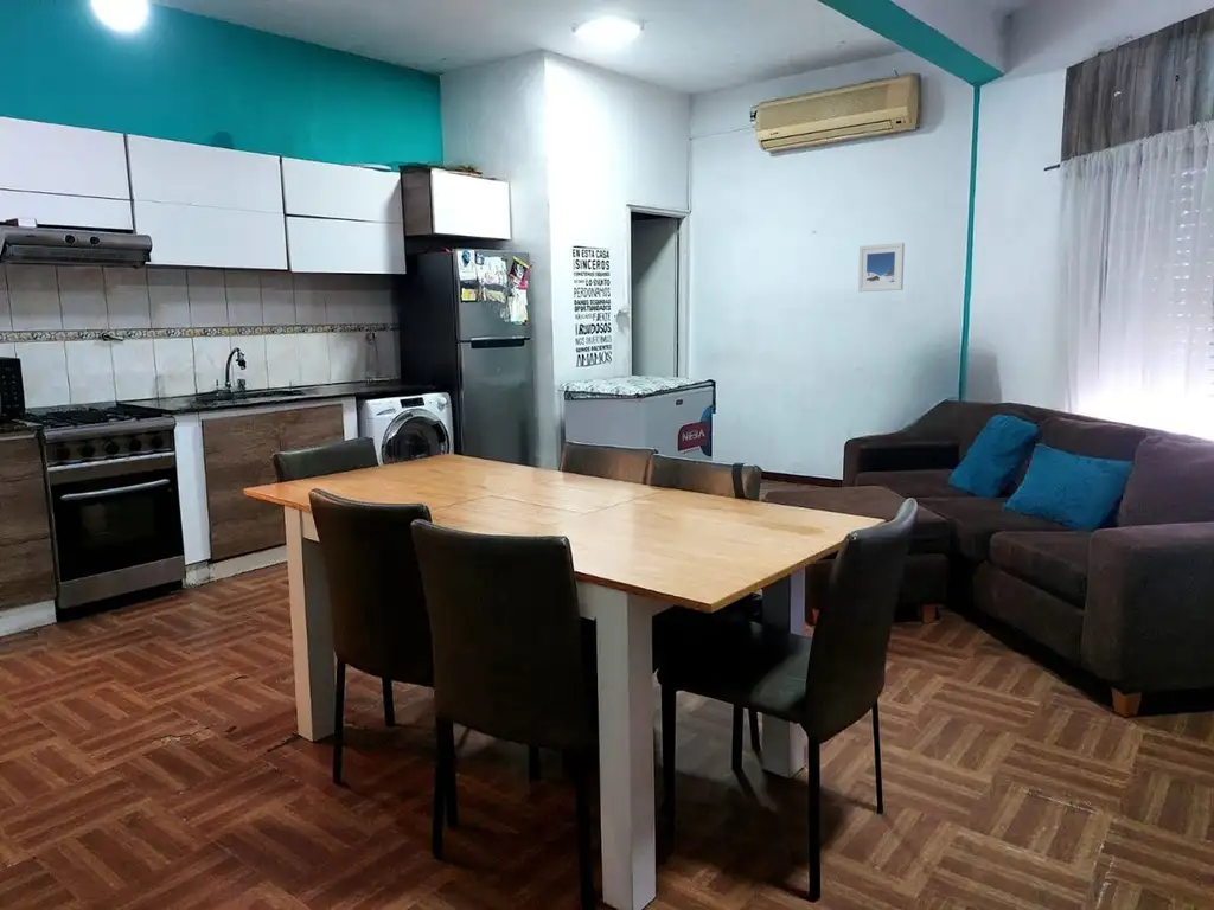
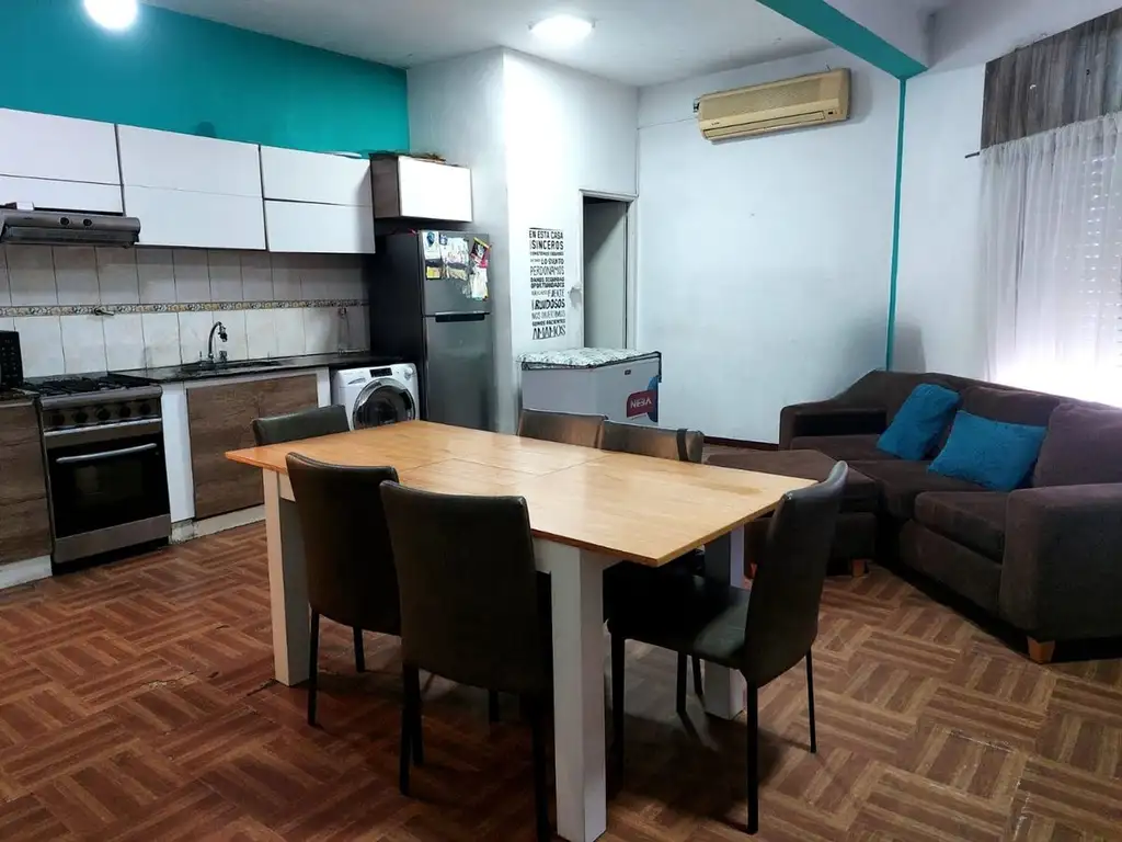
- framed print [857,242,906,293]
